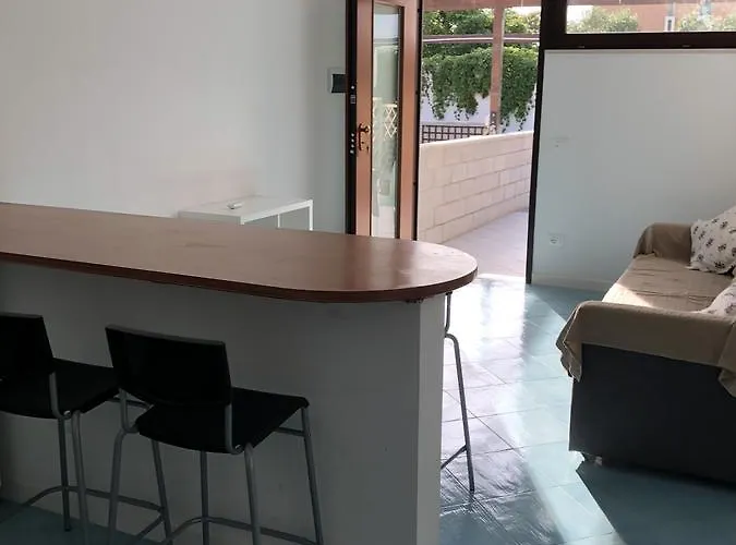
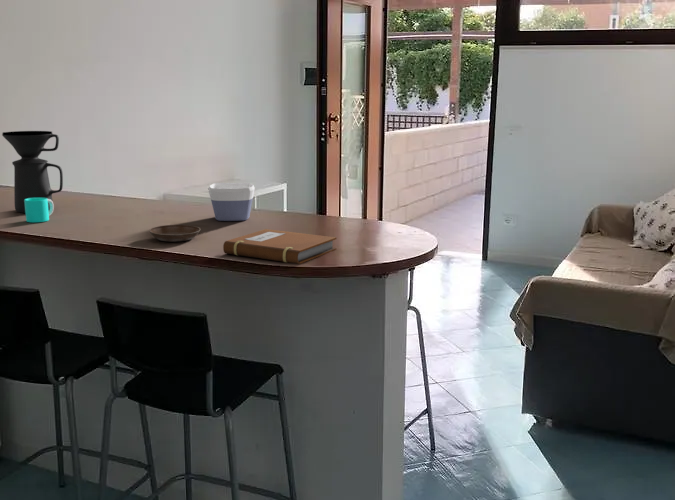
+ saucer [148,224,201,243]
+ coffee maker [1,130,64,214]
+ notebook [222,228,337,265]
+ cup [24,198,55,223]
+ bowl [208,182,256,222]
